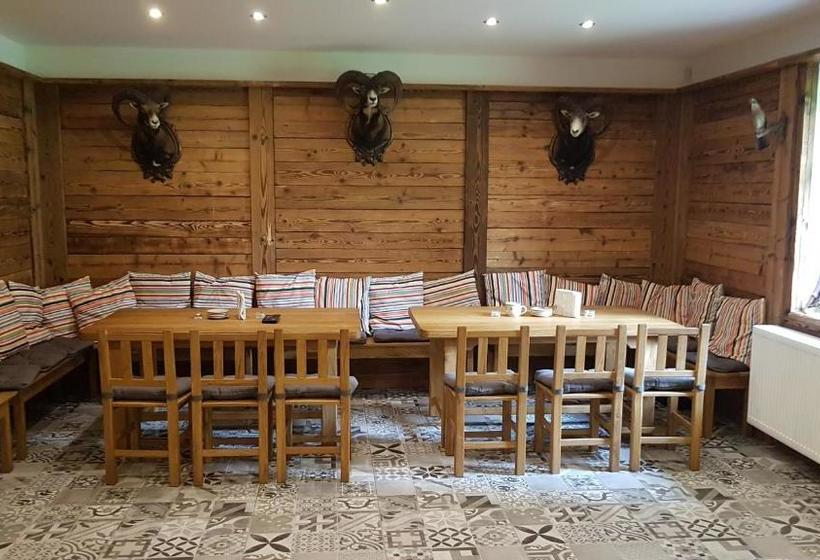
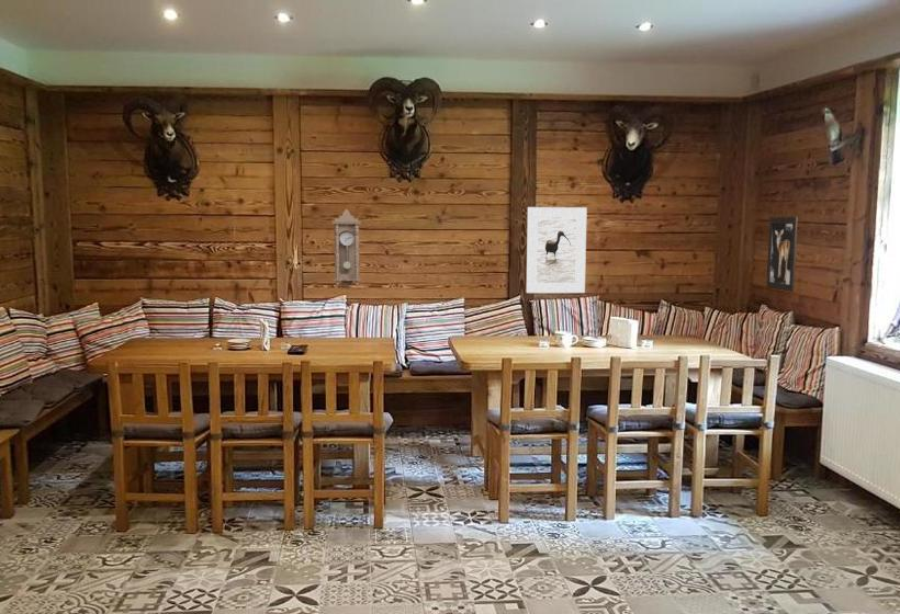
+ wall art [765,216,799,293]
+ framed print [525,206,588,294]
+ pendulum clock [330,208,362,291]
